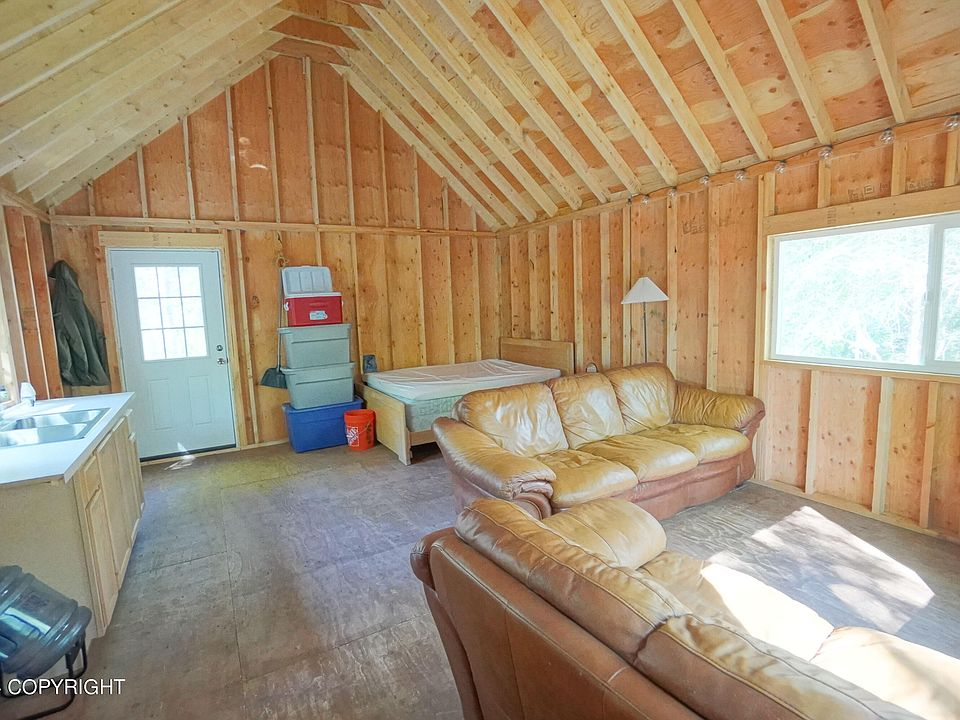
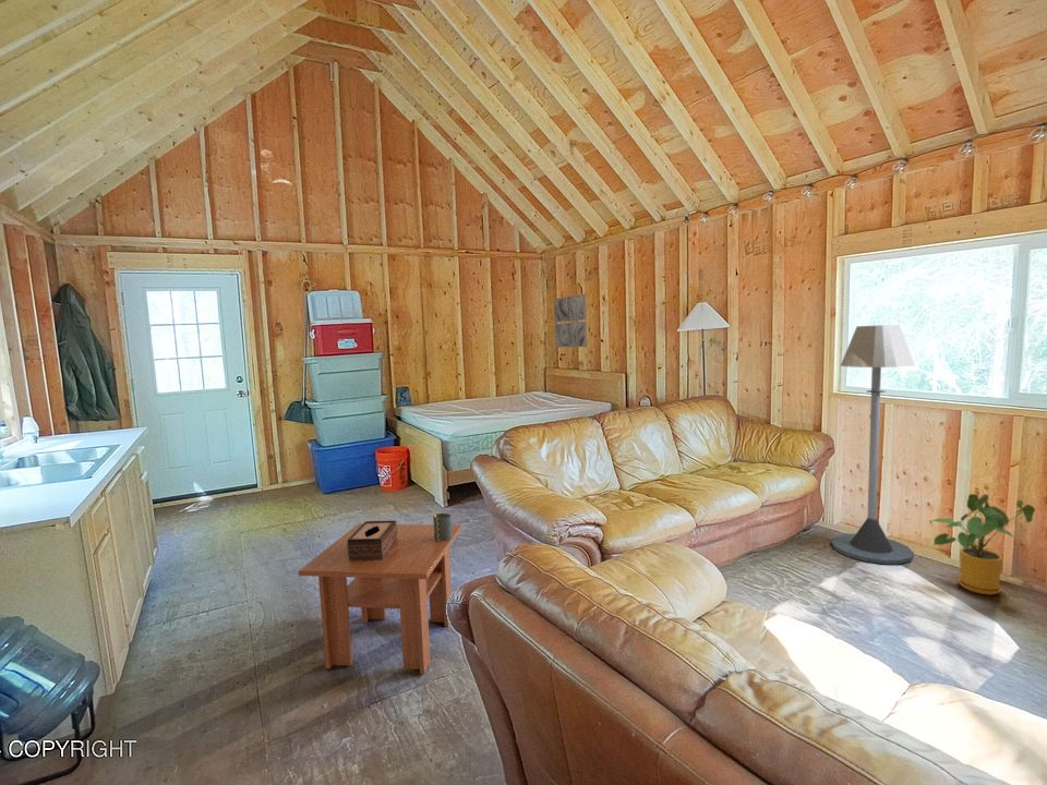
+ mug [432,512,453,541]
+ house plant [928,493,1036,595]
+ wall art [553,293,588,349]
+ tissue box [347,519,398,560]
+ floor lamp [830,324,916,565]
+ coffee table [298,522,462,675]
